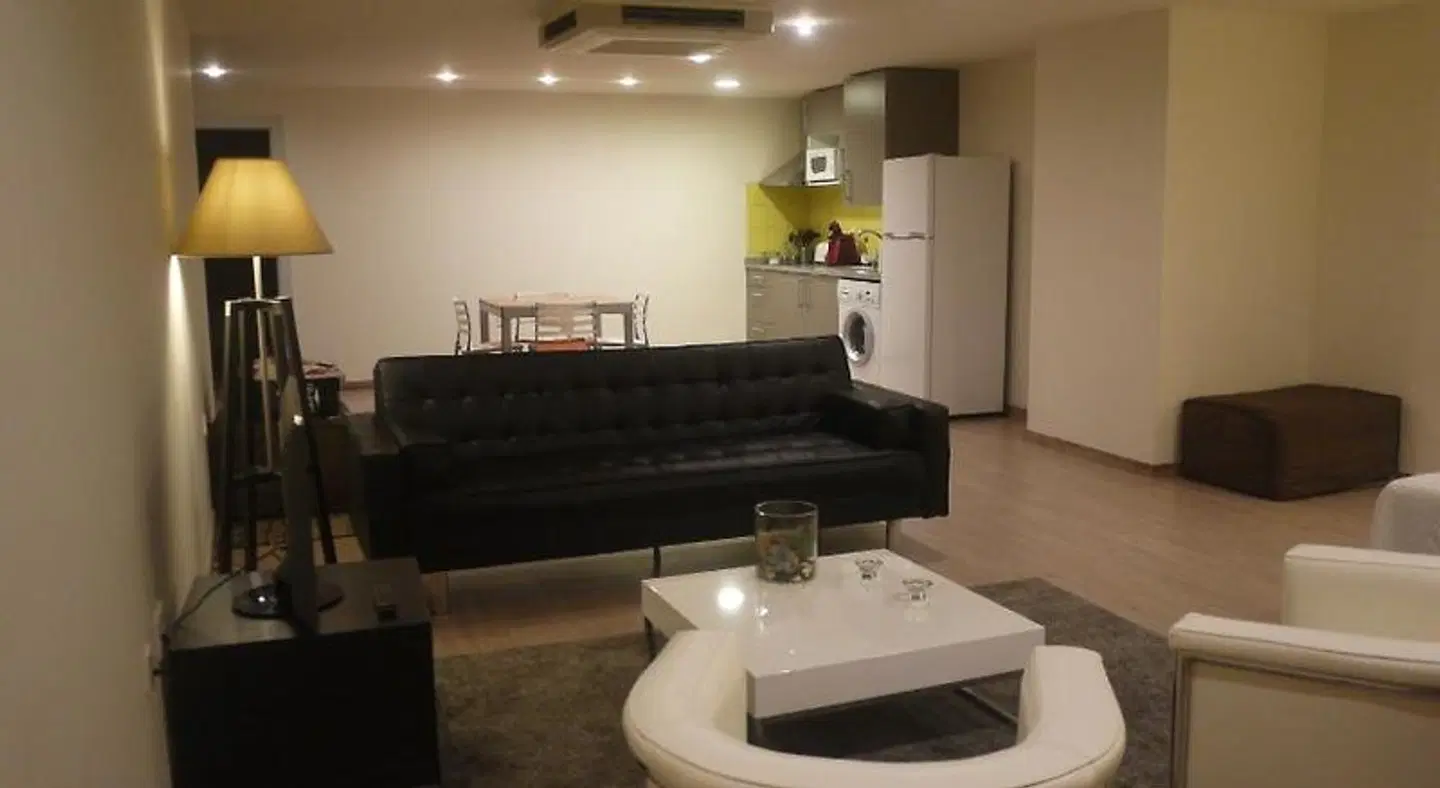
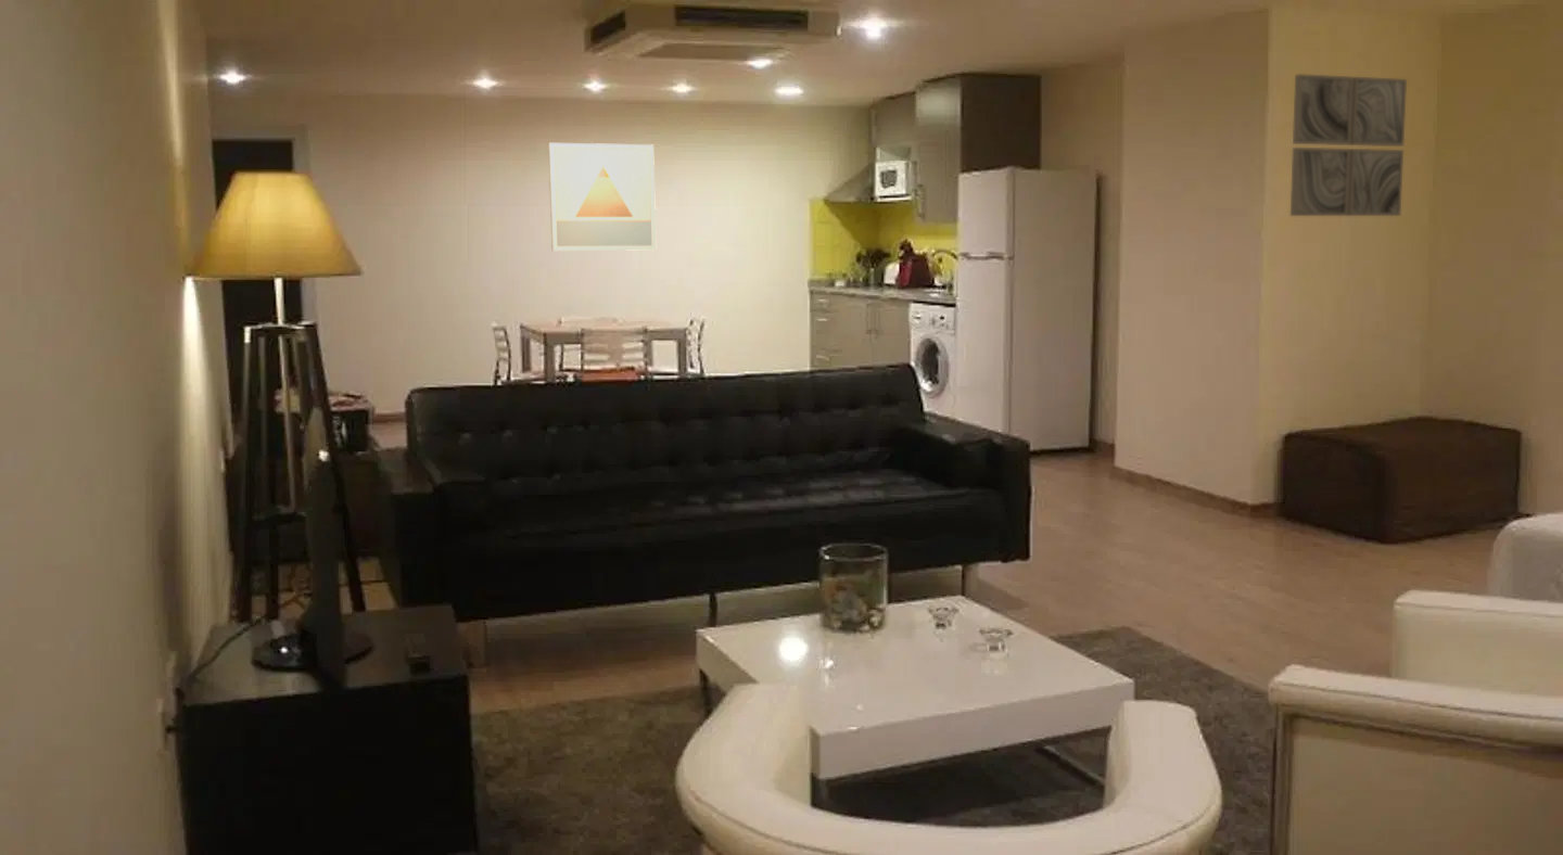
+ wall art [1289,73,1408,217]
+ wall art [547,142,657,252]
